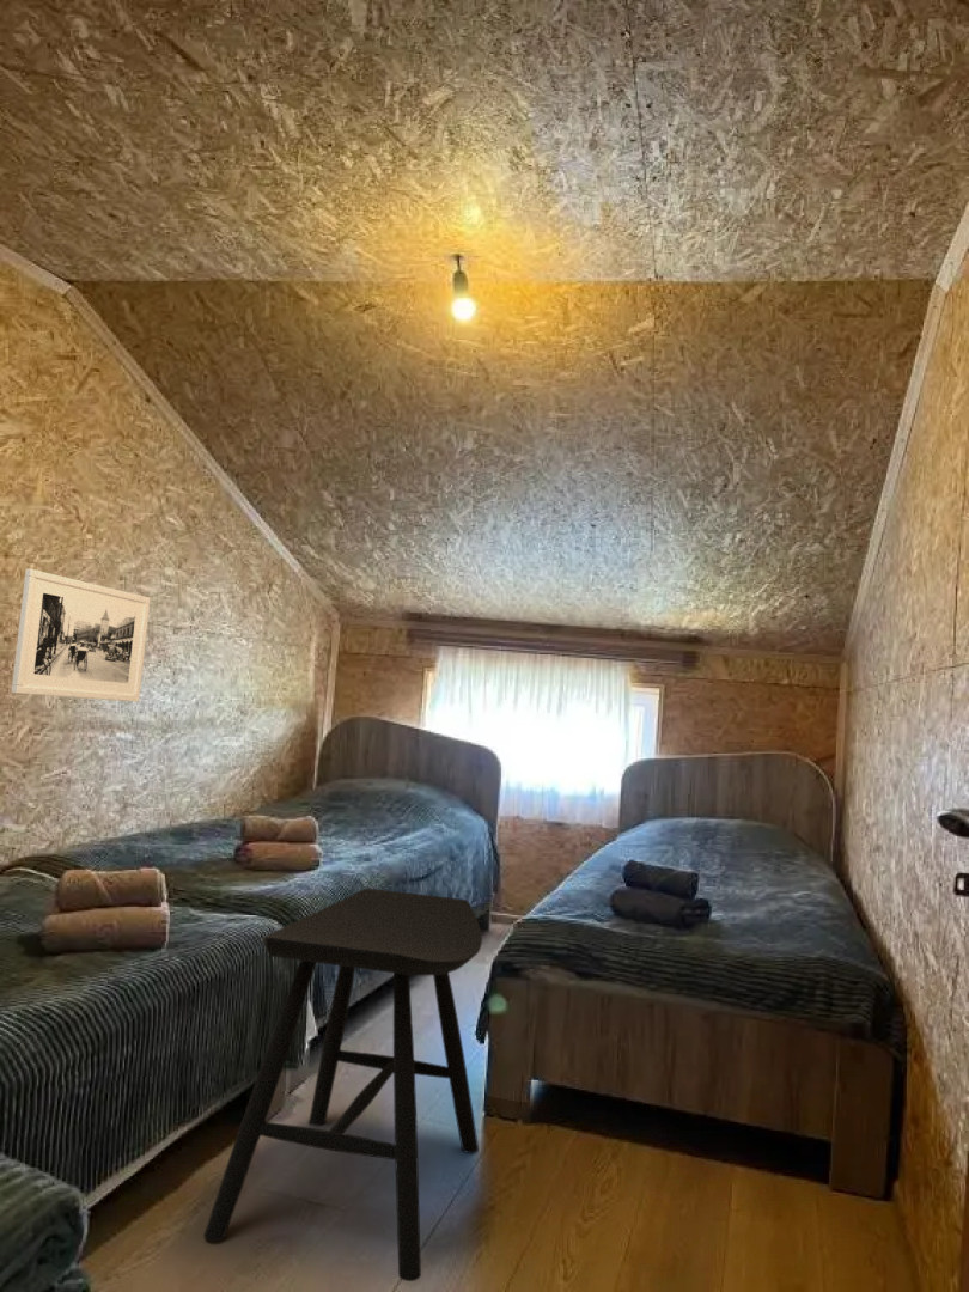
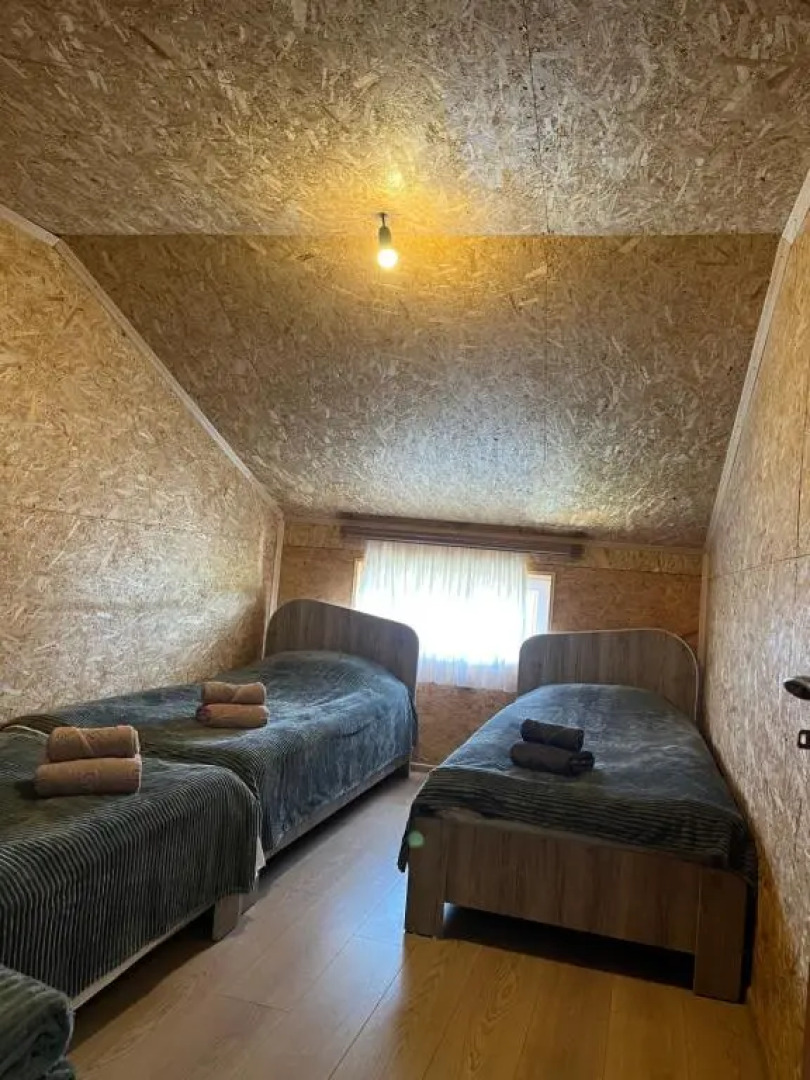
- stool [203,888,483,1282]
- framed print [10,568,151,703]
